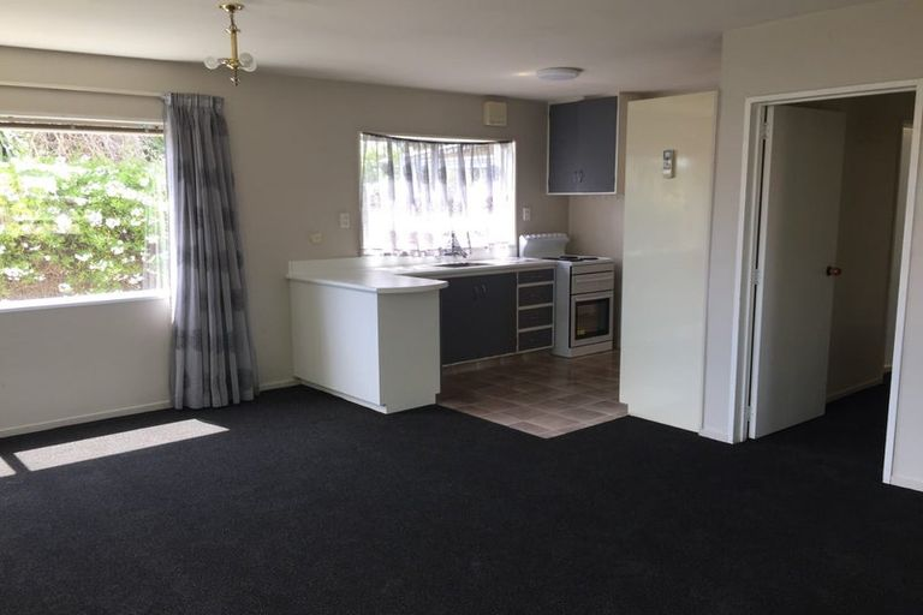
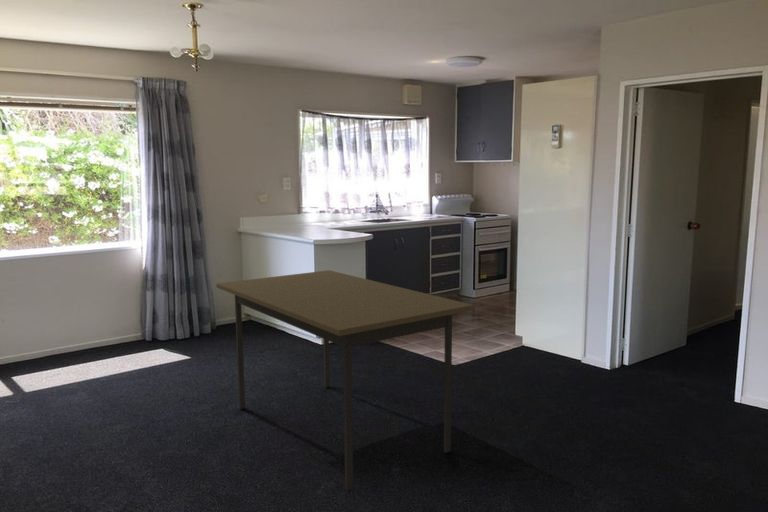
+ dining table [215,269,475,491]
